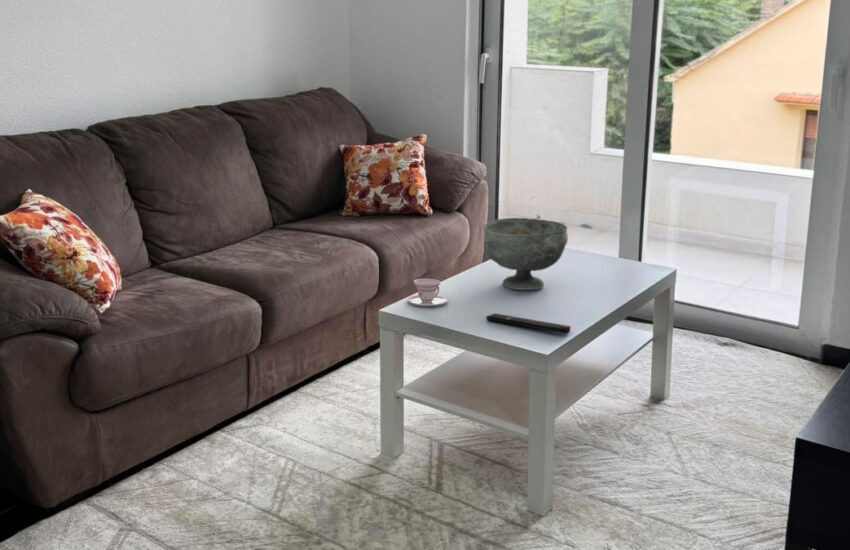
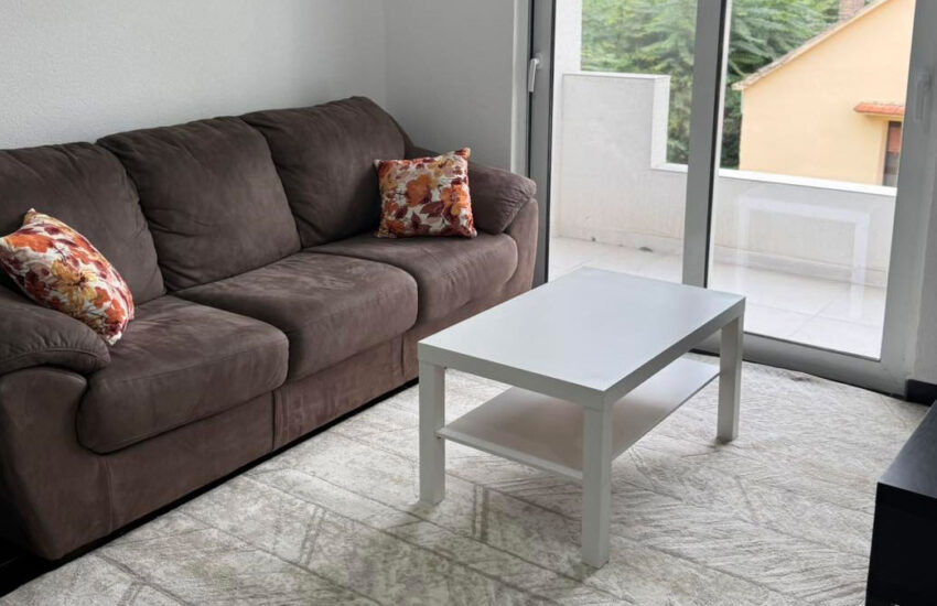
- decorative bowl [483,217,569,291]
- remote control [485,313,572,334]
- teacup [407,278,448,307]
